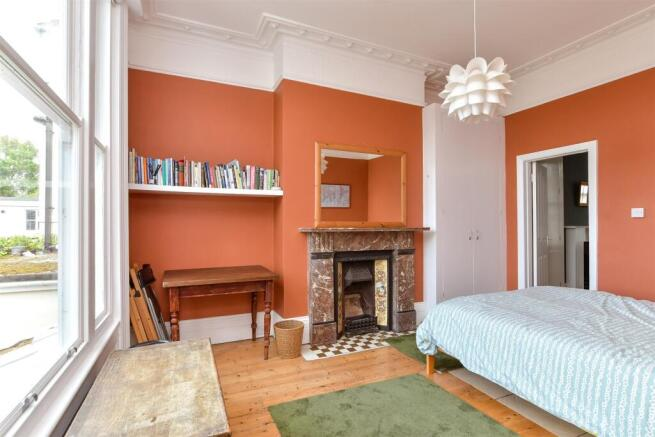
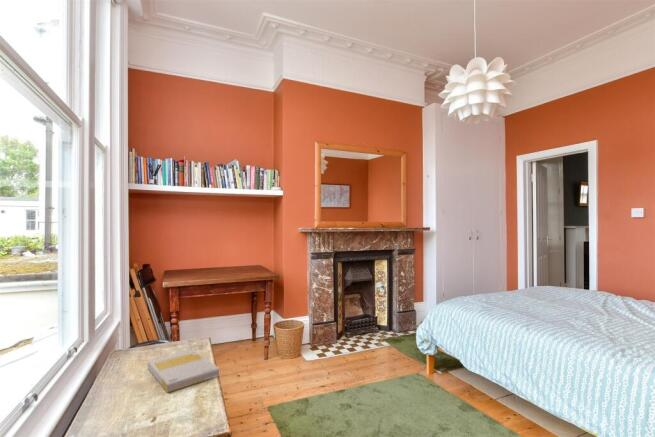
+ book [147,348,220,394]
